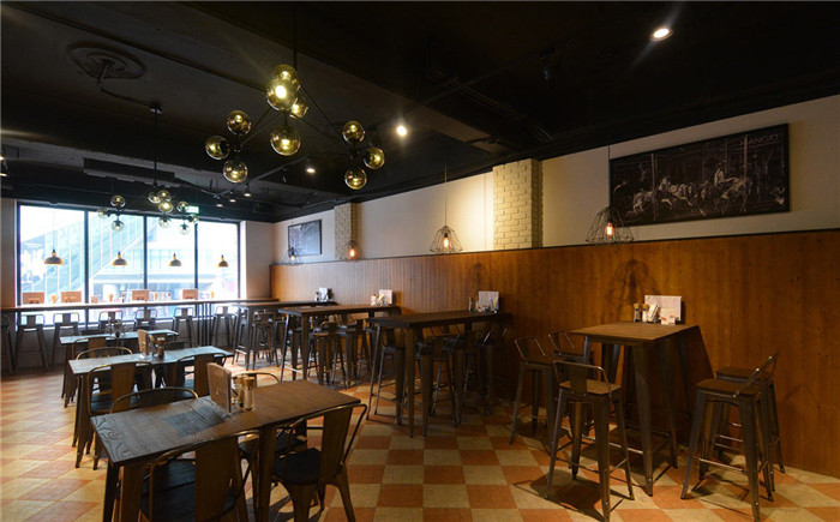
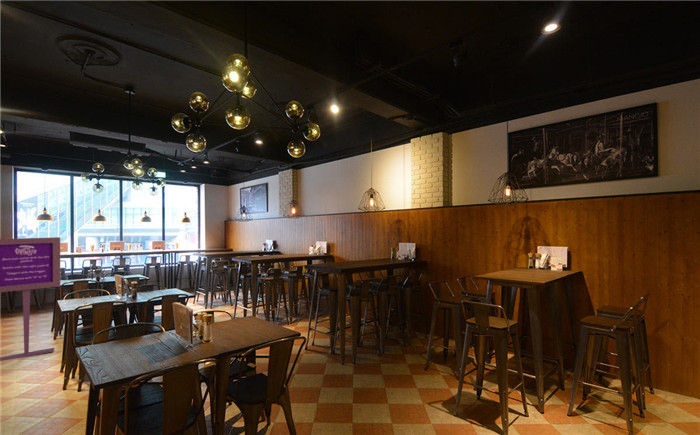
+ sign stand [0,236,61,362]
